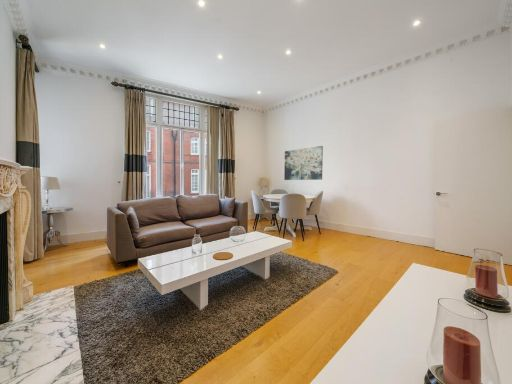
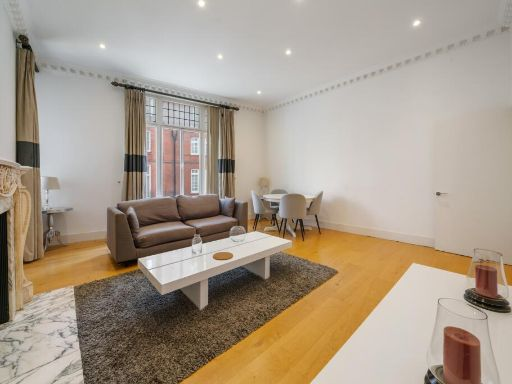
- wall art [283,145,324,181]
